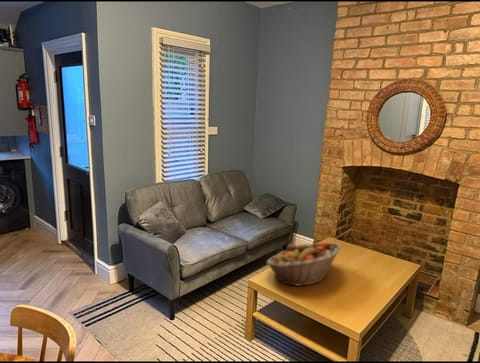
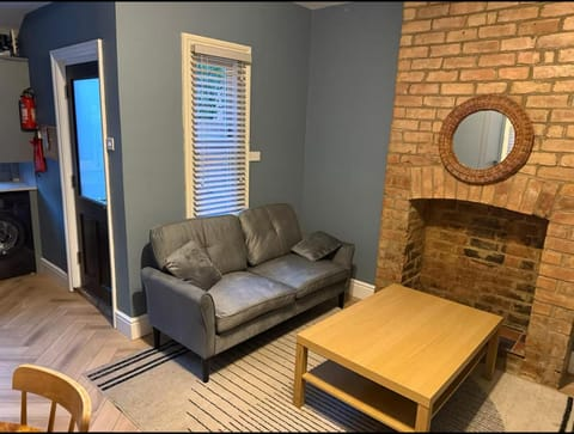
- fruit basket [266,241,342,287]
